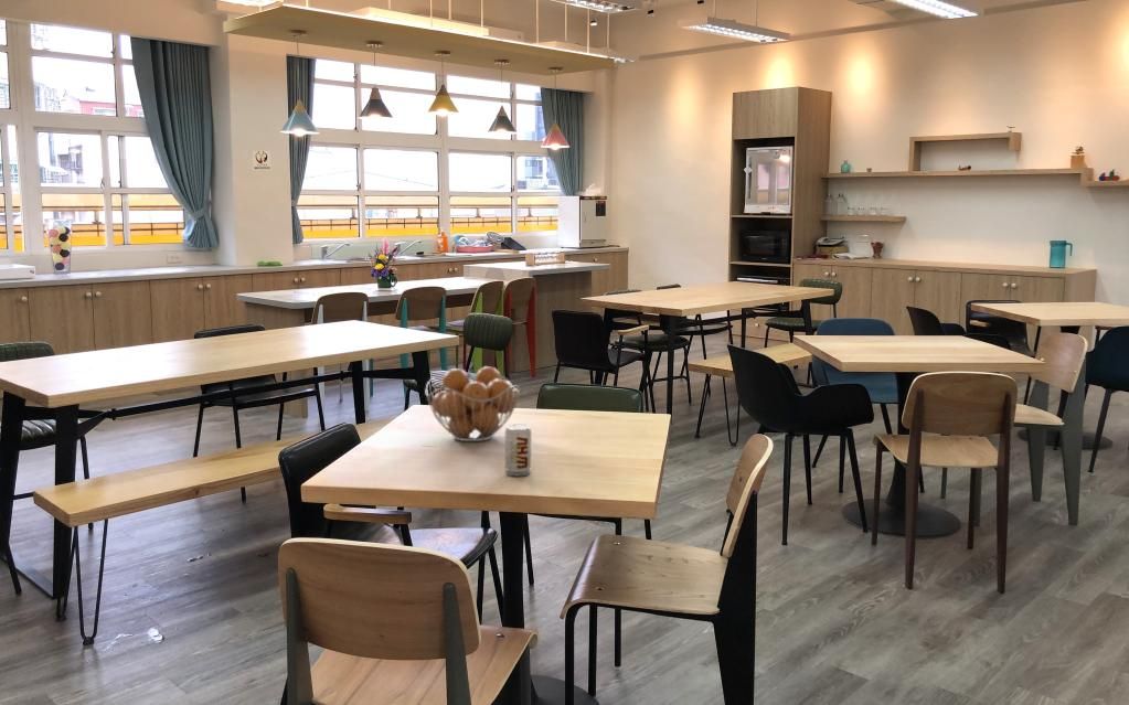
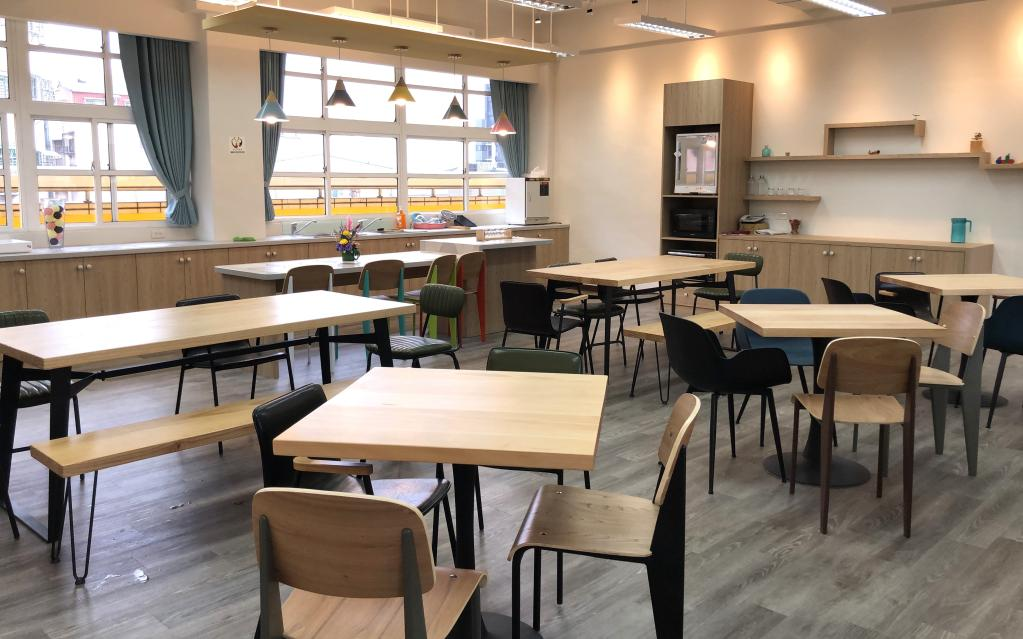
- fruit basket [425,365,521,442]
- beverage can [504,424,532,477]
